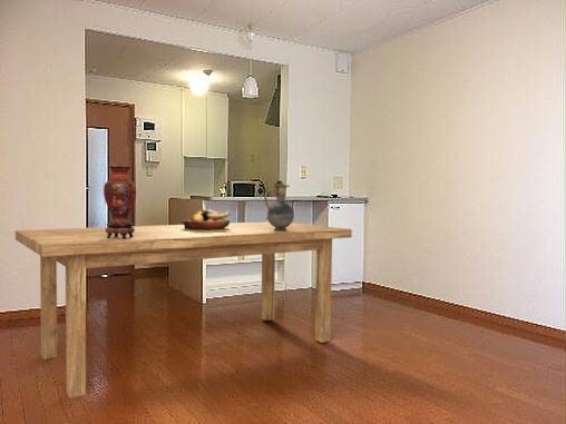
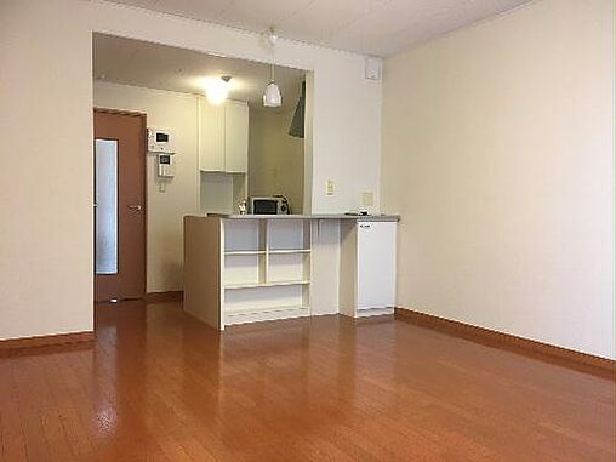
- vase [103,165,137,239]
- dining table [14,220,353,398]
- fruit bowl [180,208,232,230]
- pitcher [263,179,295,231]
